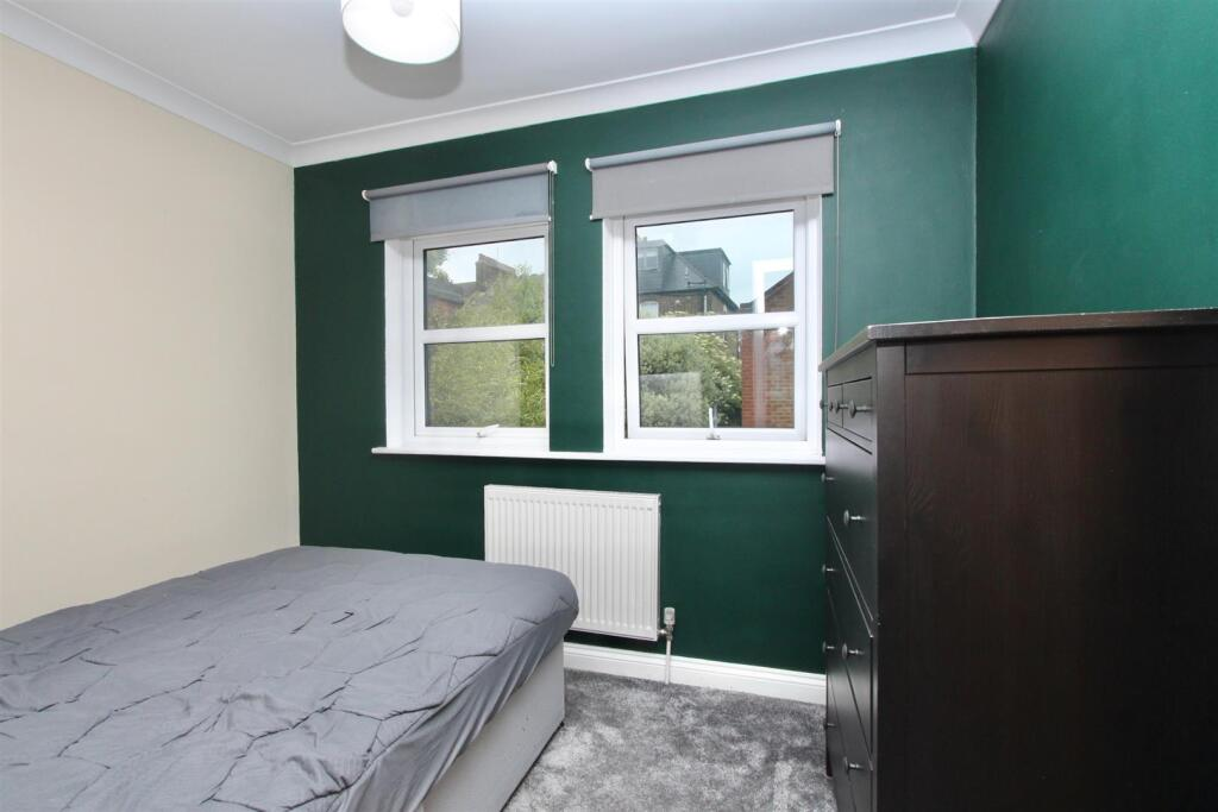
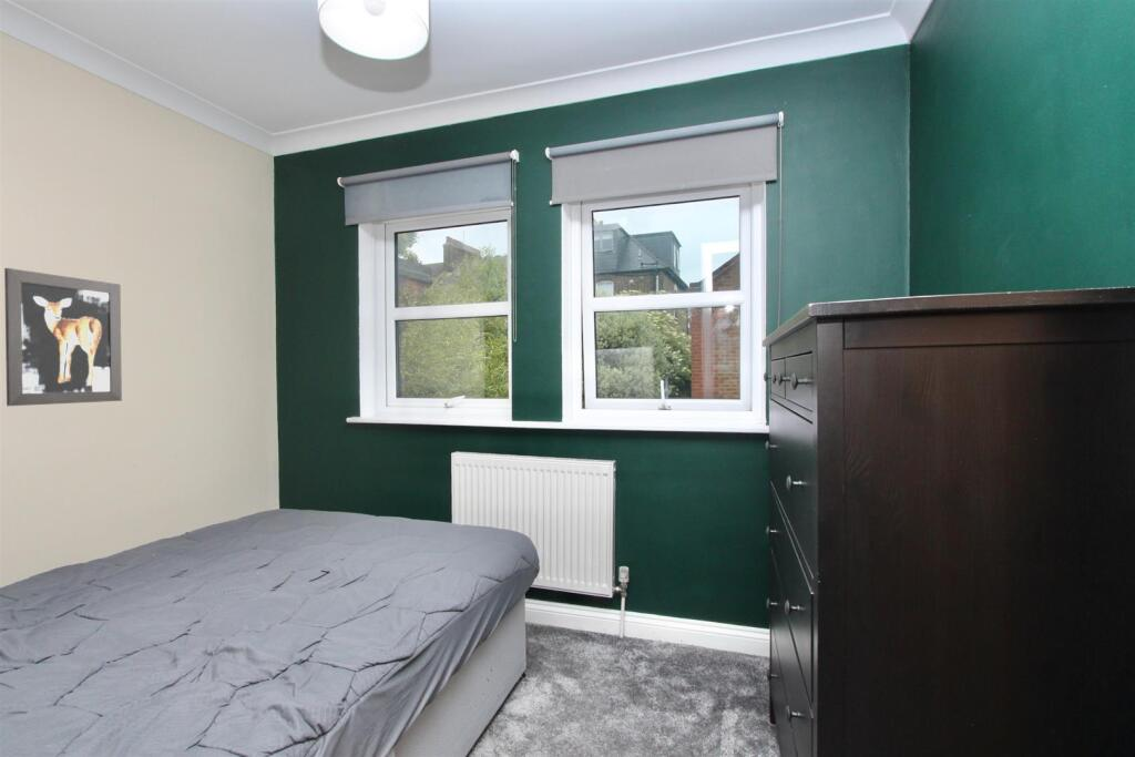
+ wall art [3,267,123,407]
